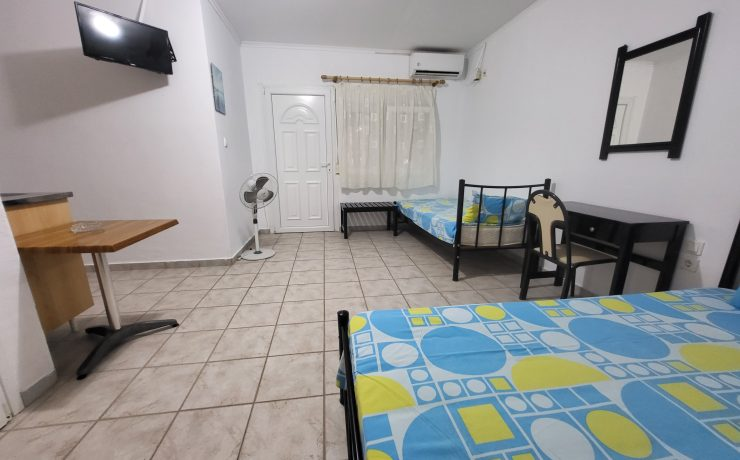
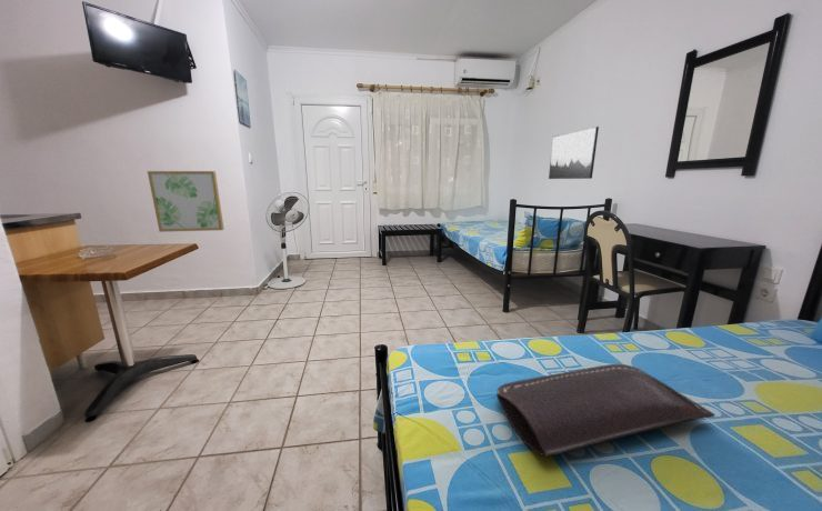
+ wall art [147,170,225,233]
+ glasses case [495,363,716,458]
+ wall art [548,126,600,180]
